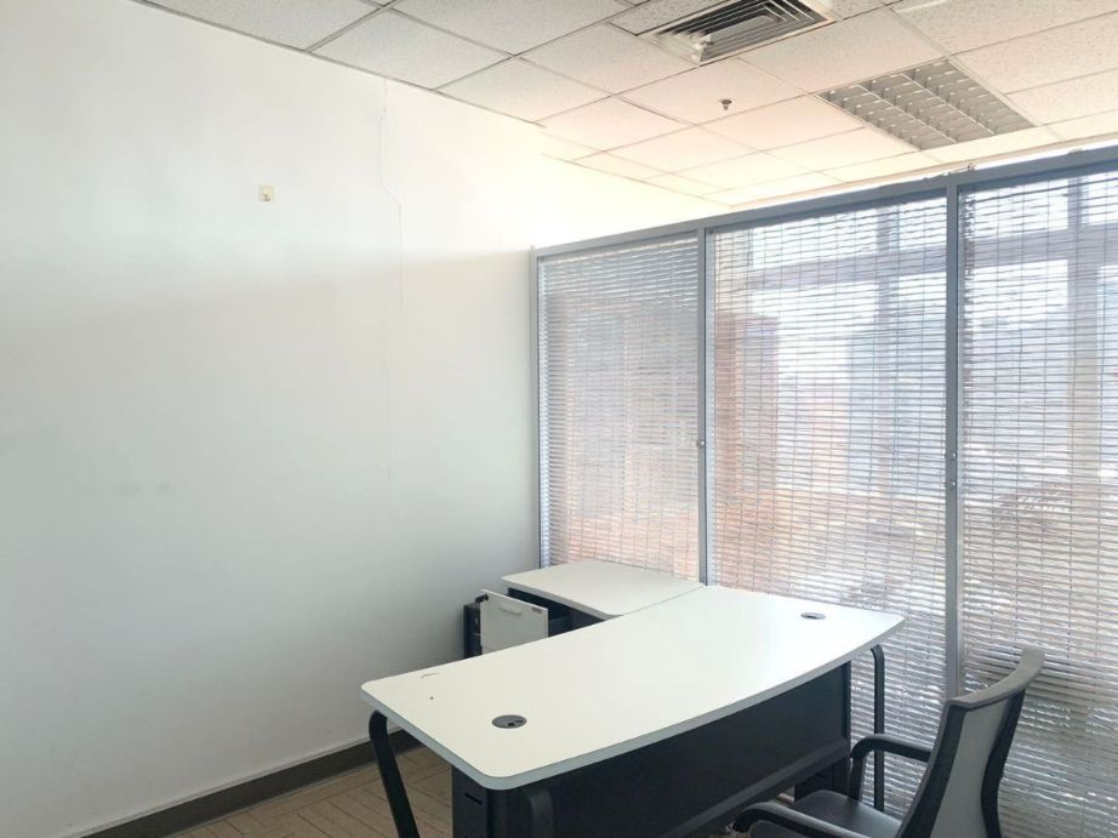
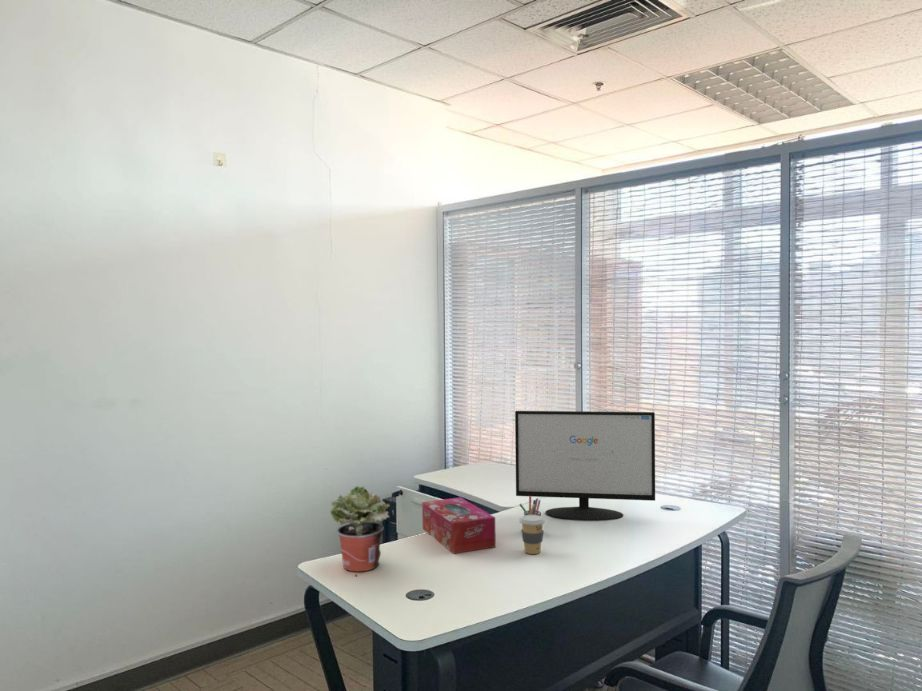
+ tissue box [421,496,497,555]
+ computer monitor [514,410,656,521]
+ coffee cup [518,515,546,555]
+ pen holder [518,496,542,516]
+ potted plant [329,485,391,573]
